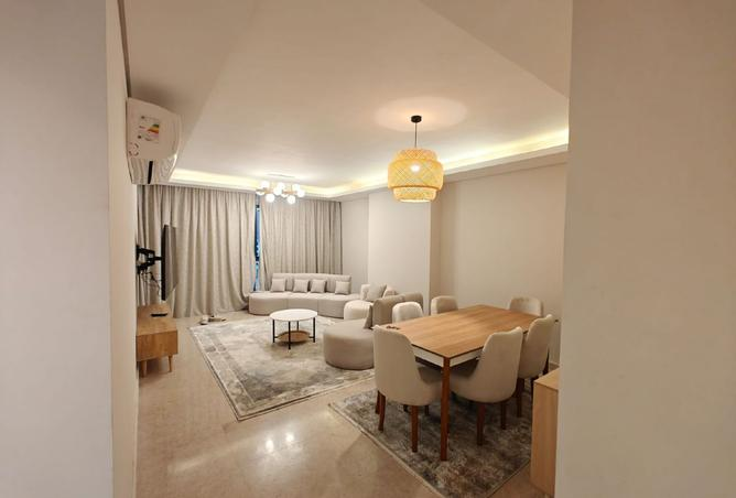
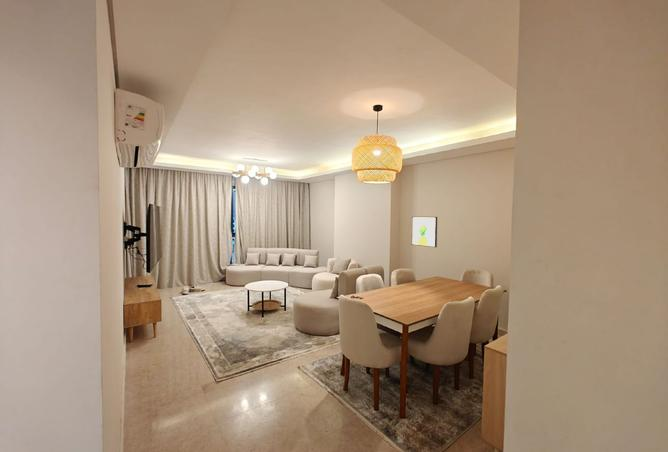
+ wall art [411,216,438,248]
